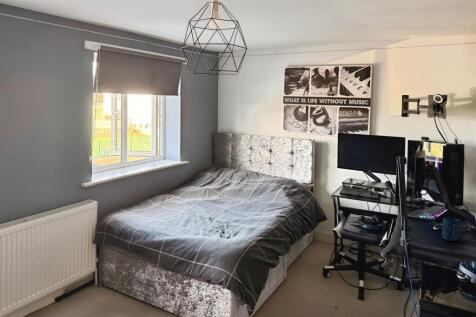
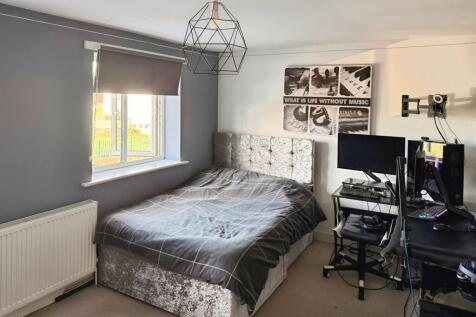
- mug [442,217,461,242]
